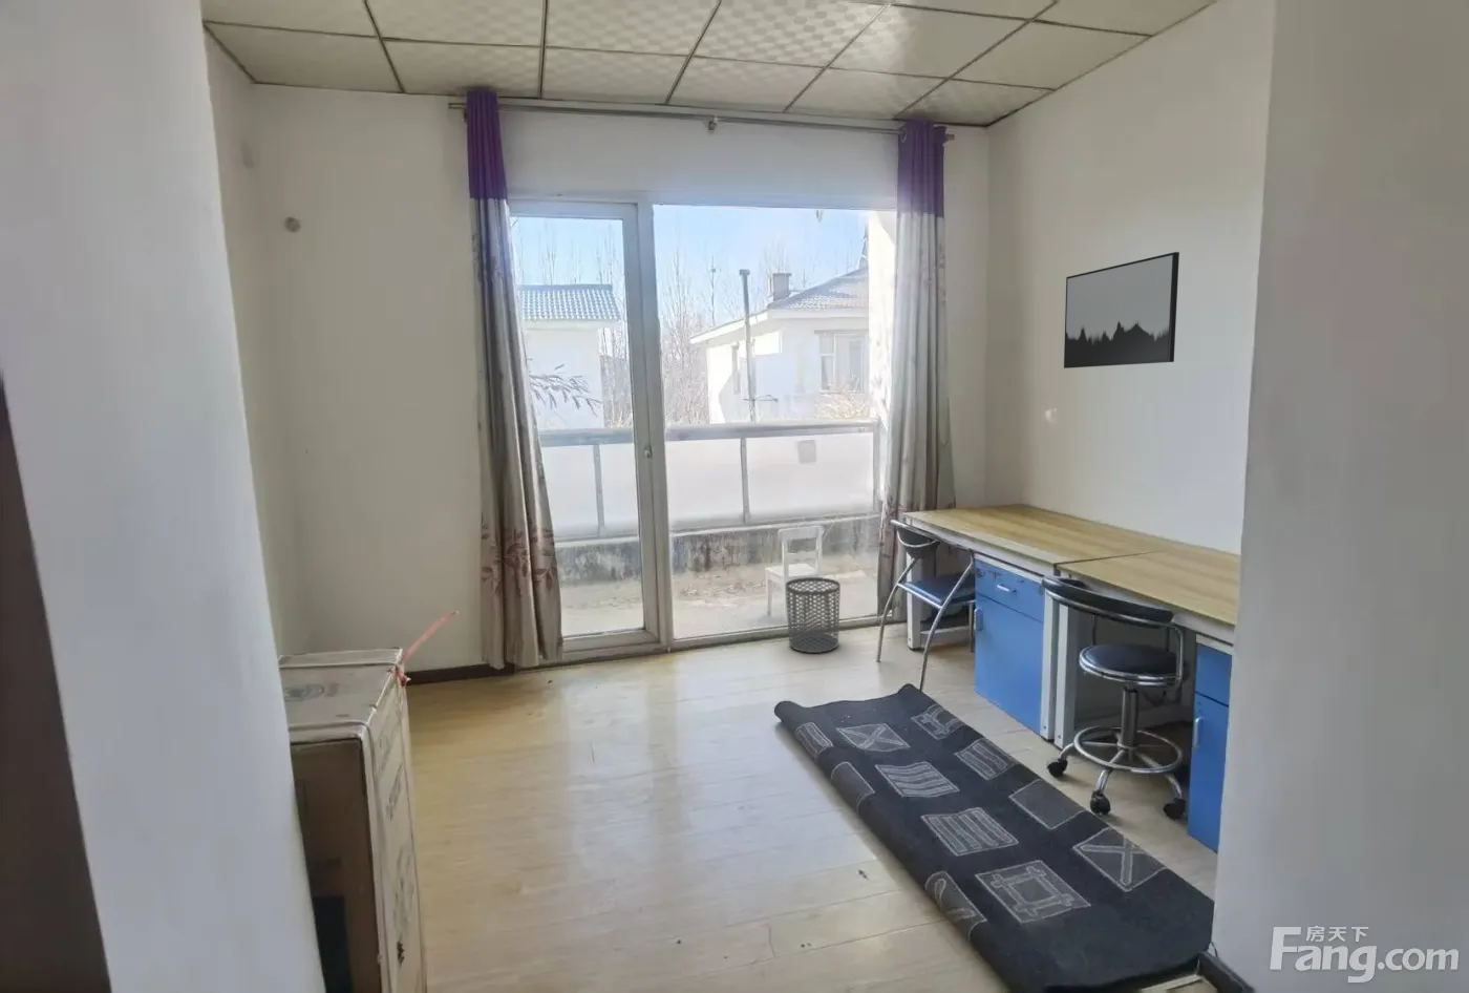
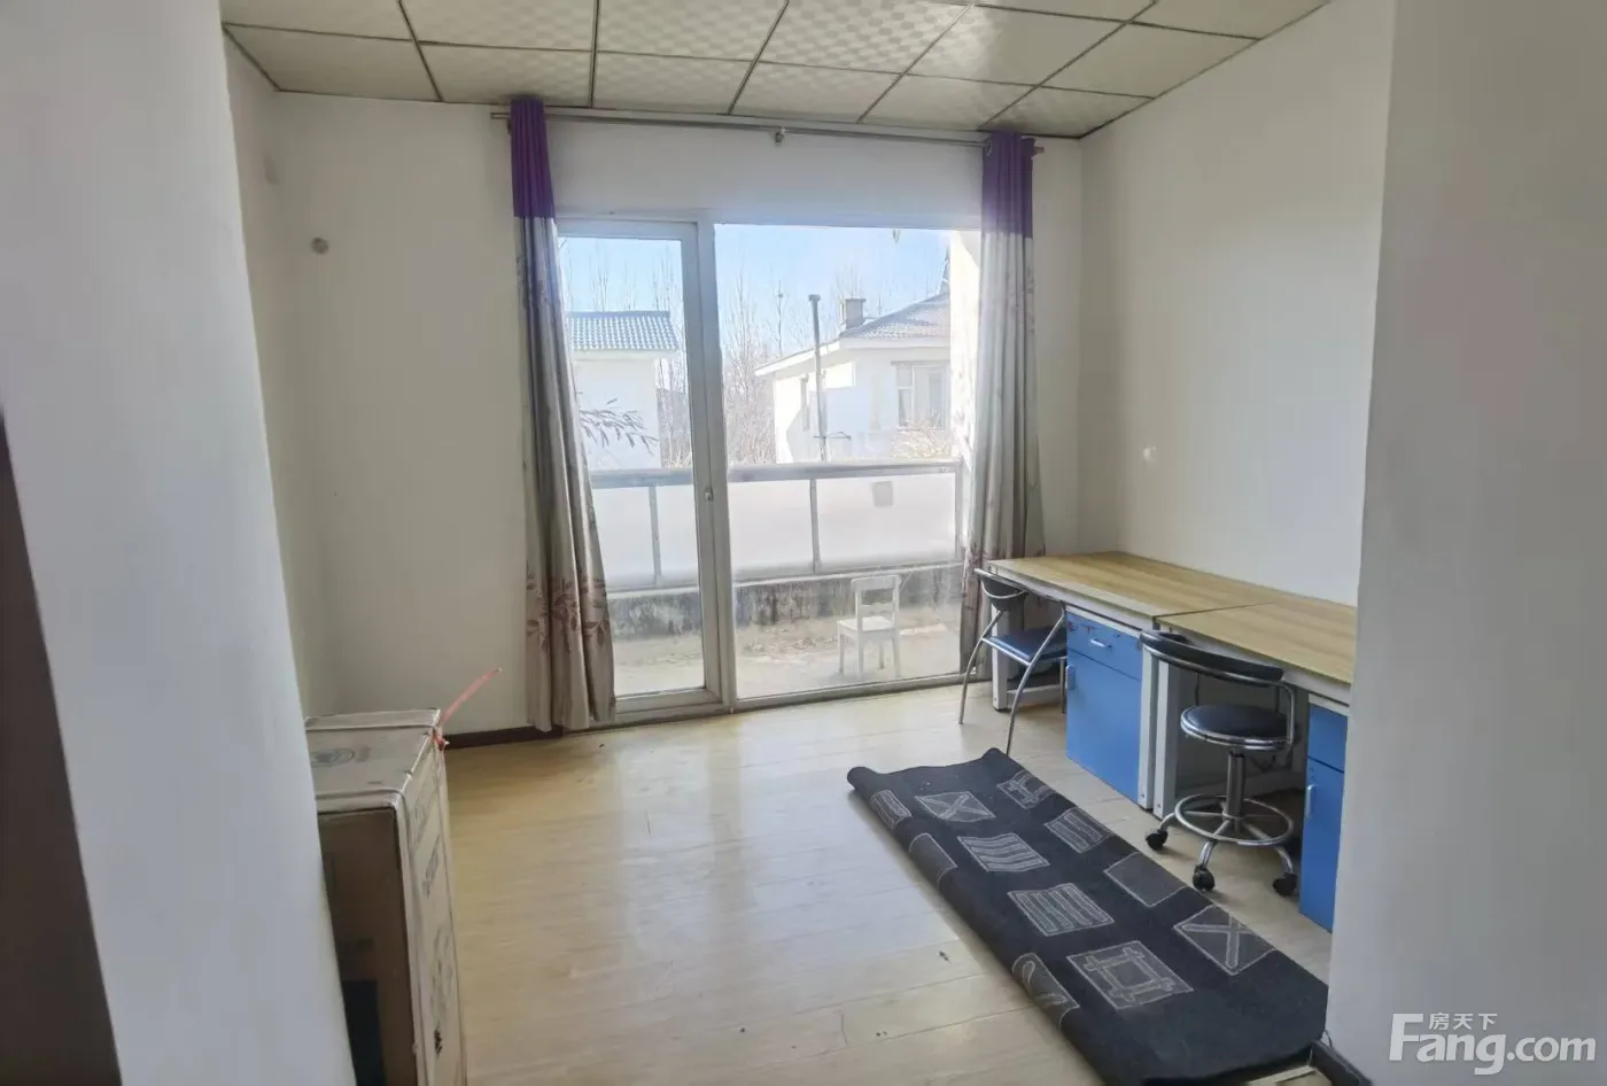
- wall art [1062,250,1181,369]
- waste bin [784,576,842,654]
